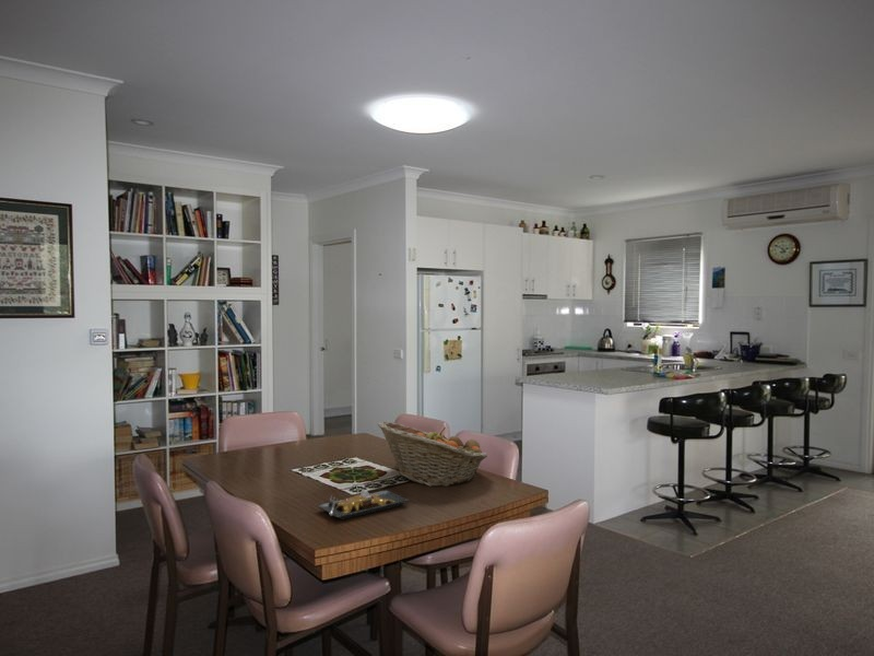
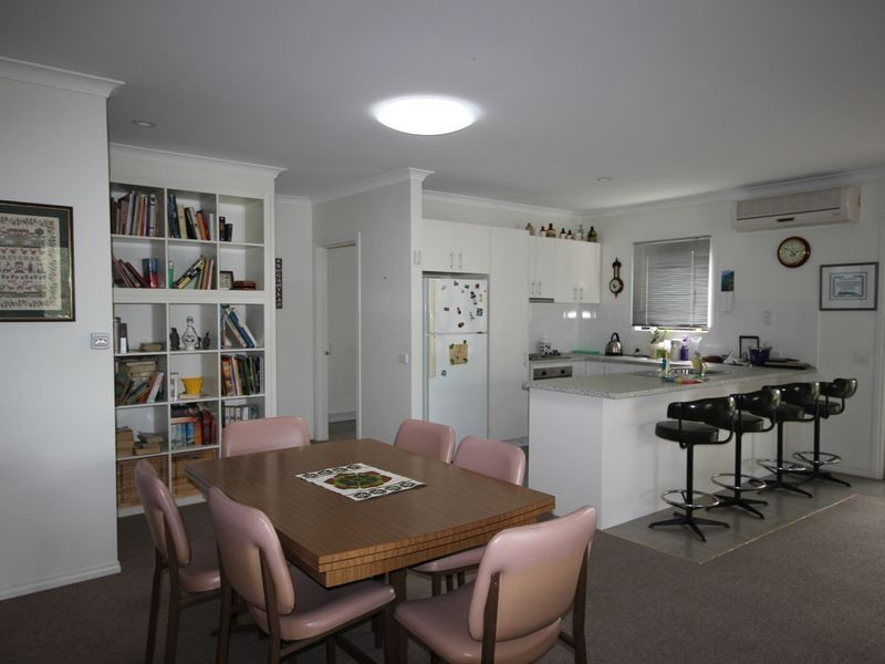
- plate [316,489,410,520]
- fruit basket [377,420,488,488]
